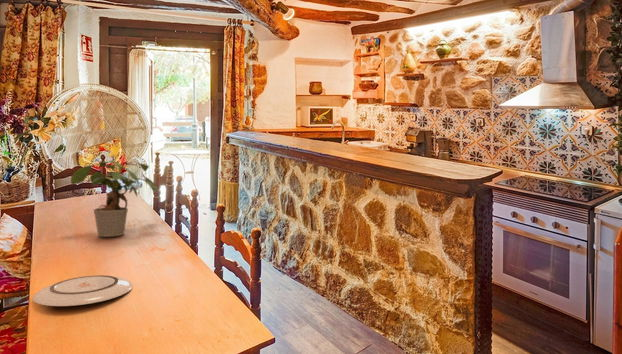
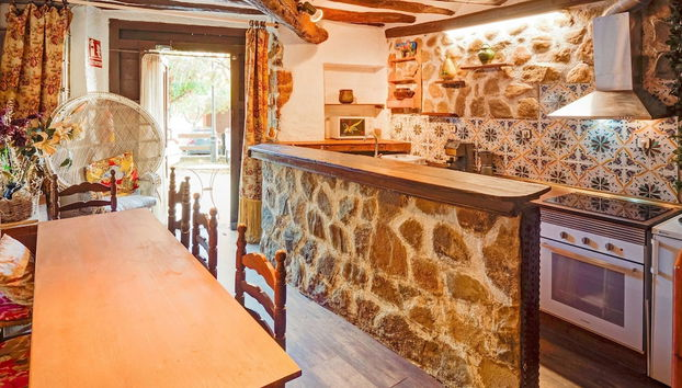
- potted plant [70,159,158,238]
- plate [32,274,134,307]
